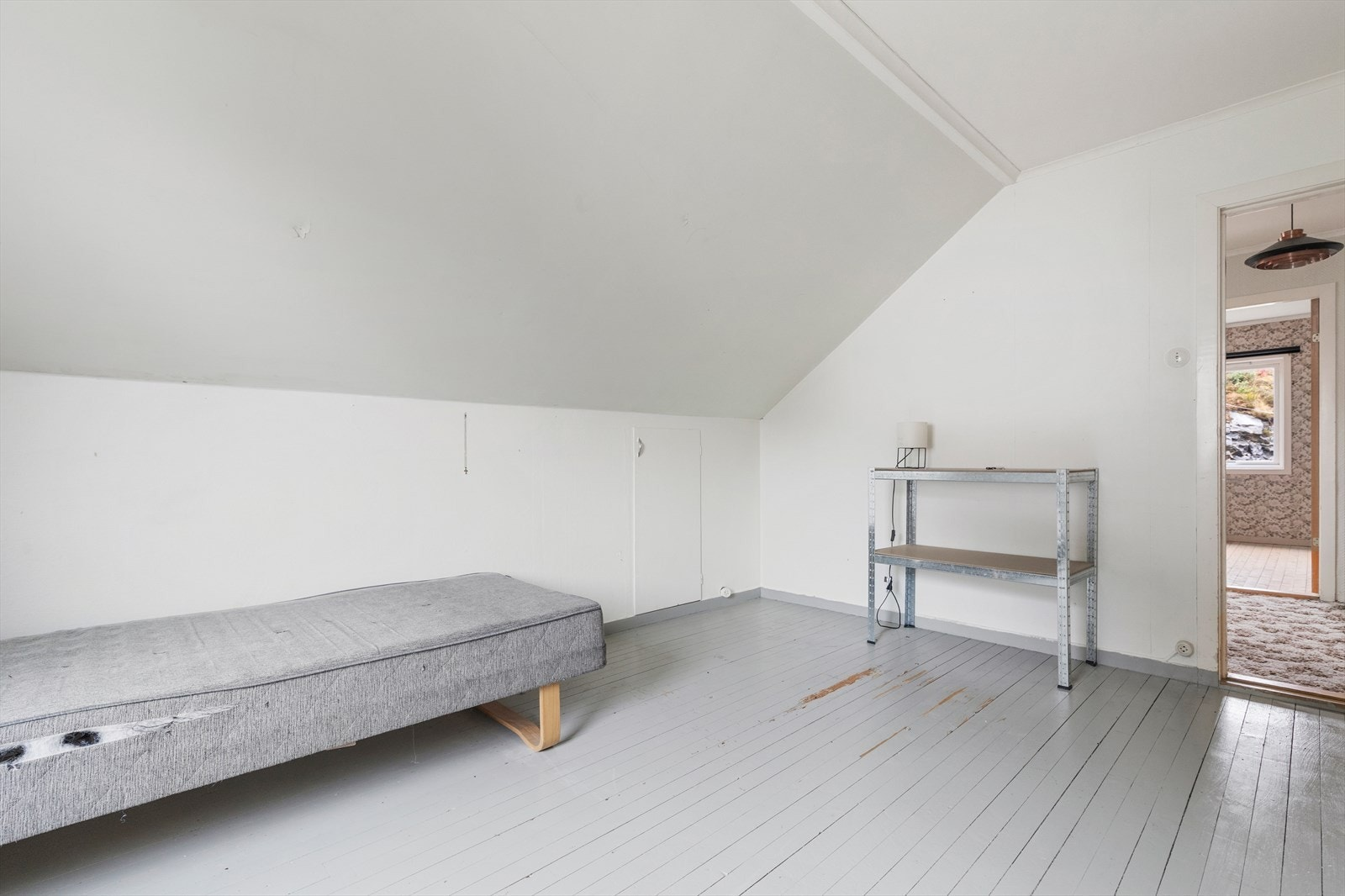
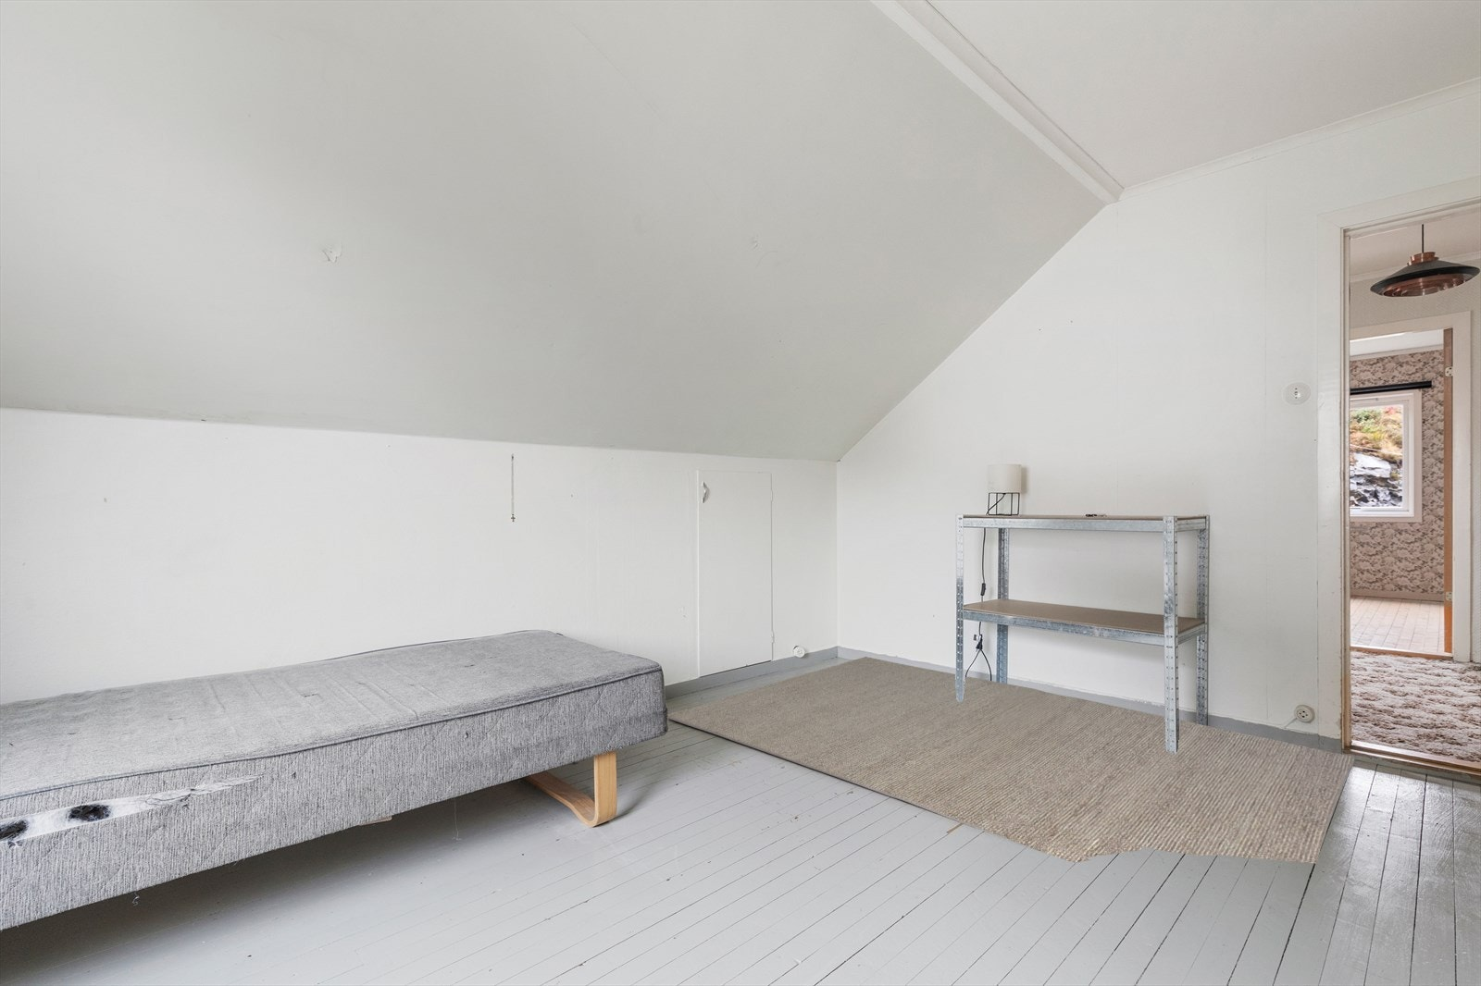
+ rug [667,656,1357,865]
